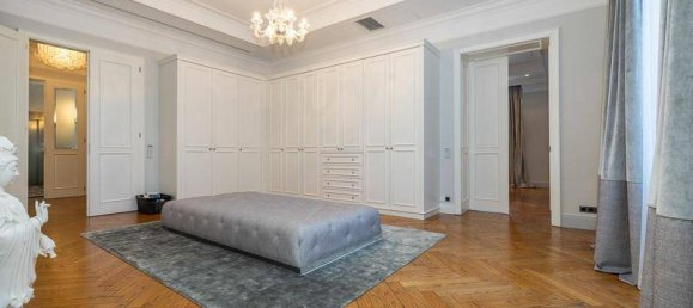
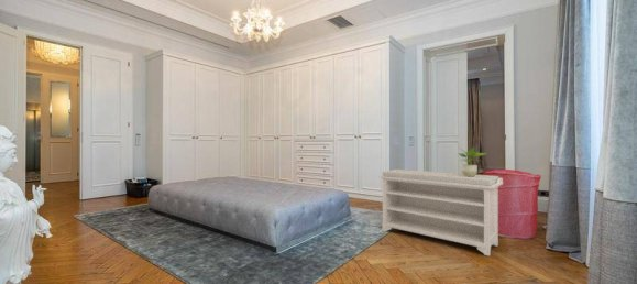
+ bench [378,168,503,258]
+ potted plant [457,145,488,177]
+ laundry hamper [482,168,542,240]
